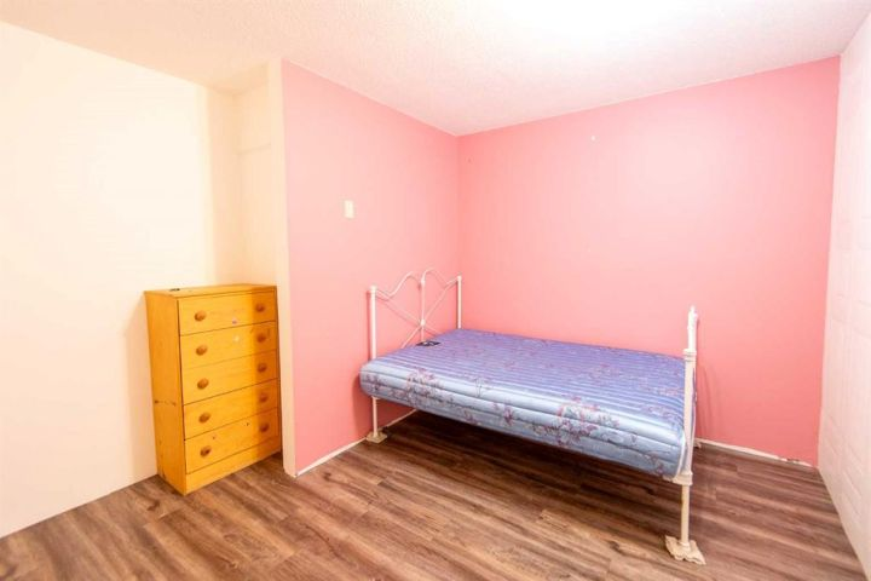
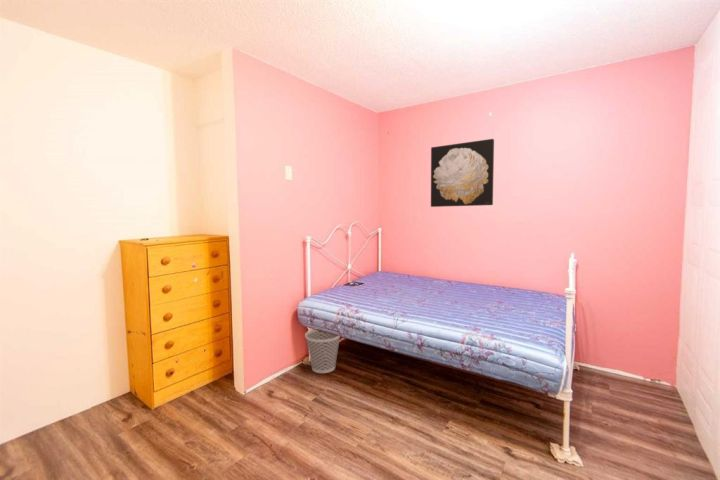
+ wall art [430,138,495,208]
+ wastebasket [304,329,341,374]
